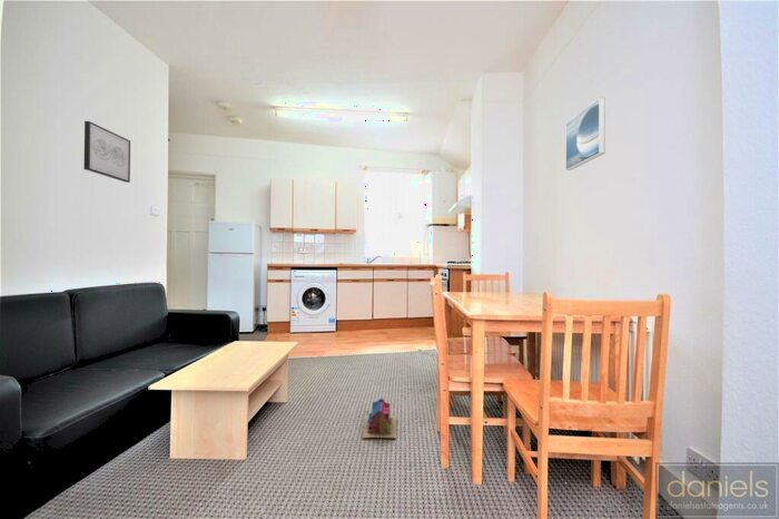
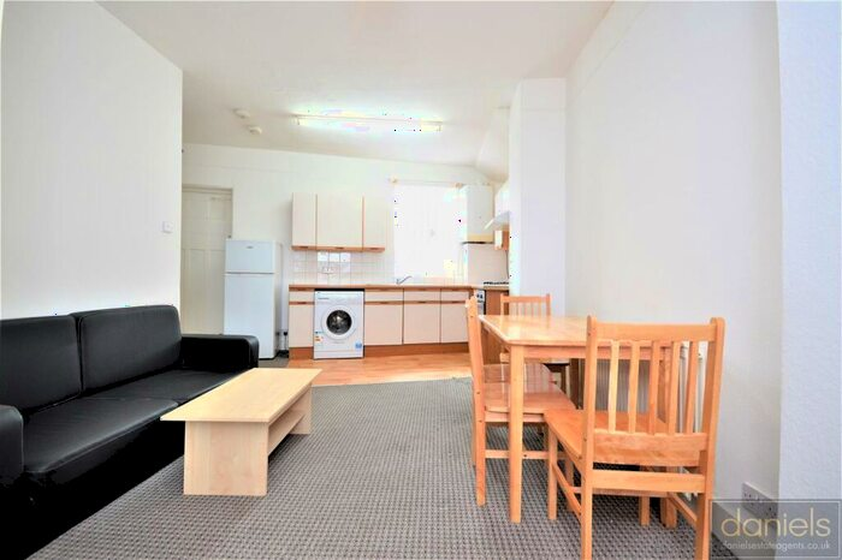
- wall art [82,120,131,184]
- toy house [361,398,397,440]
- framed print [564,97,607,172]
